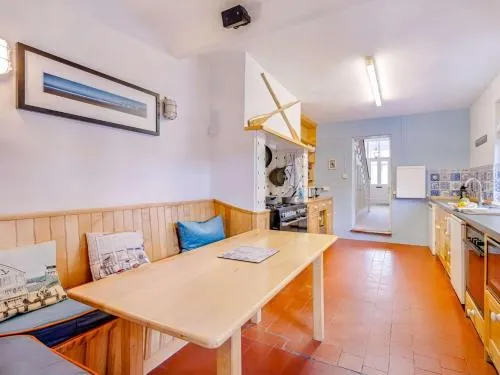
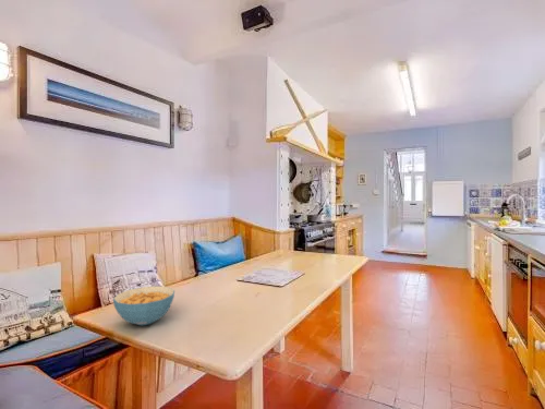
+ cereal bowl [112,285,175,326]
